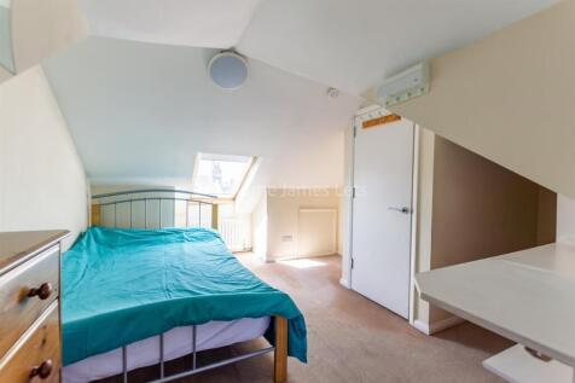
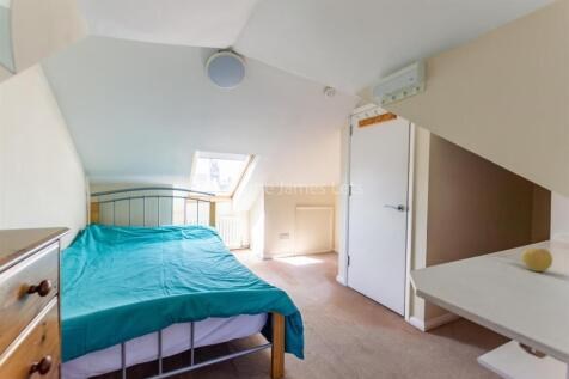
+ apple [521,247,553,273]
